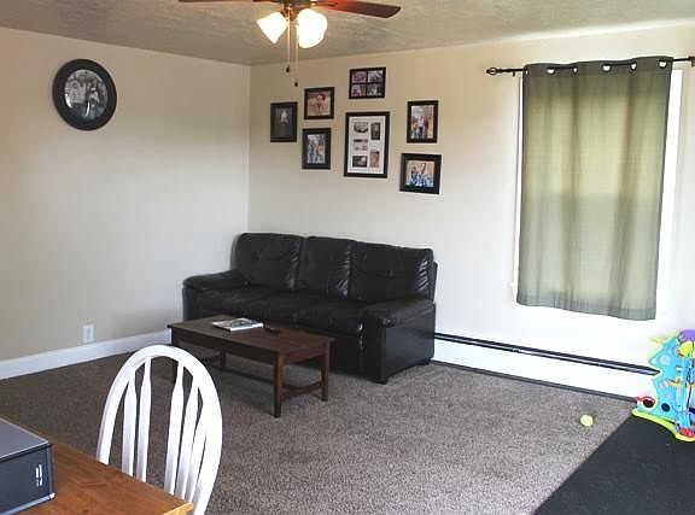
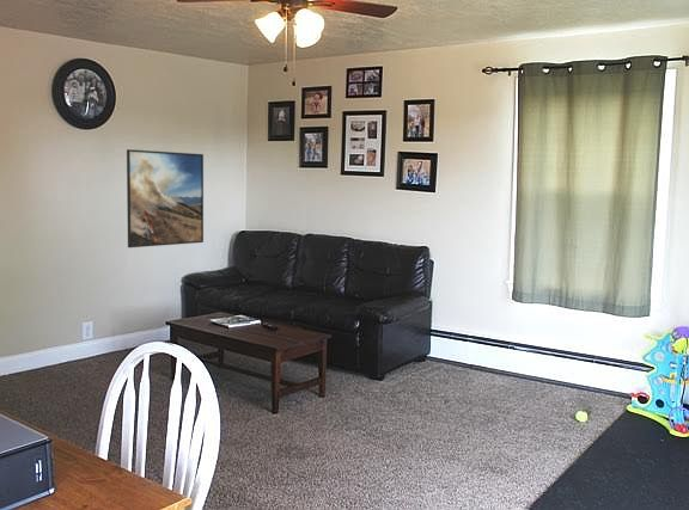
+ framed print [126,148,205,248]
